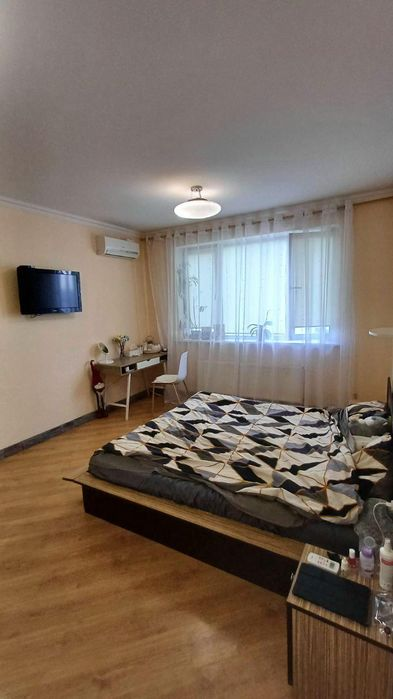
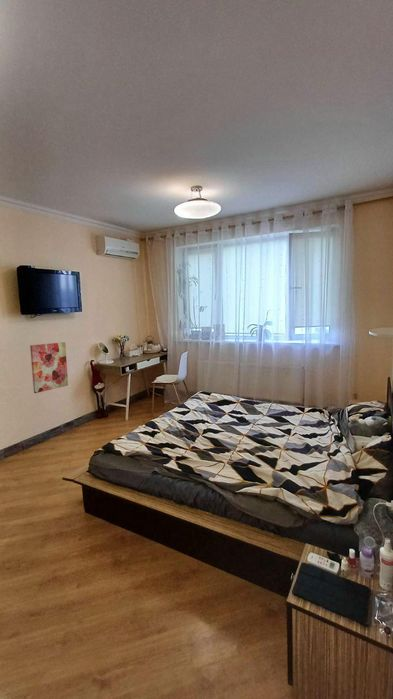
+ wall art [29,341,69,394]
